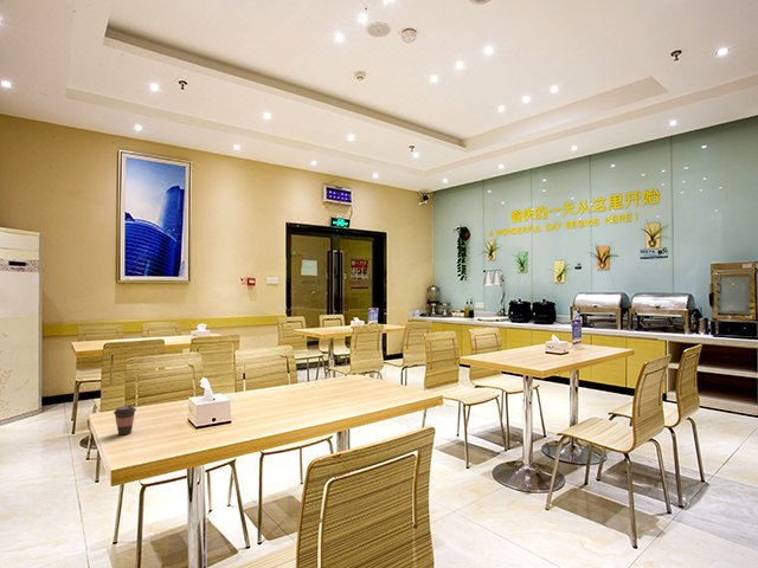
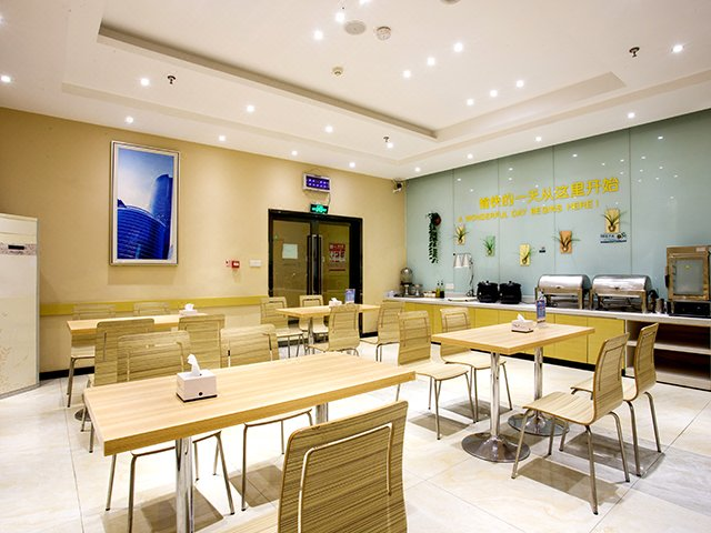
- coffee cup [113,405,137,435]
